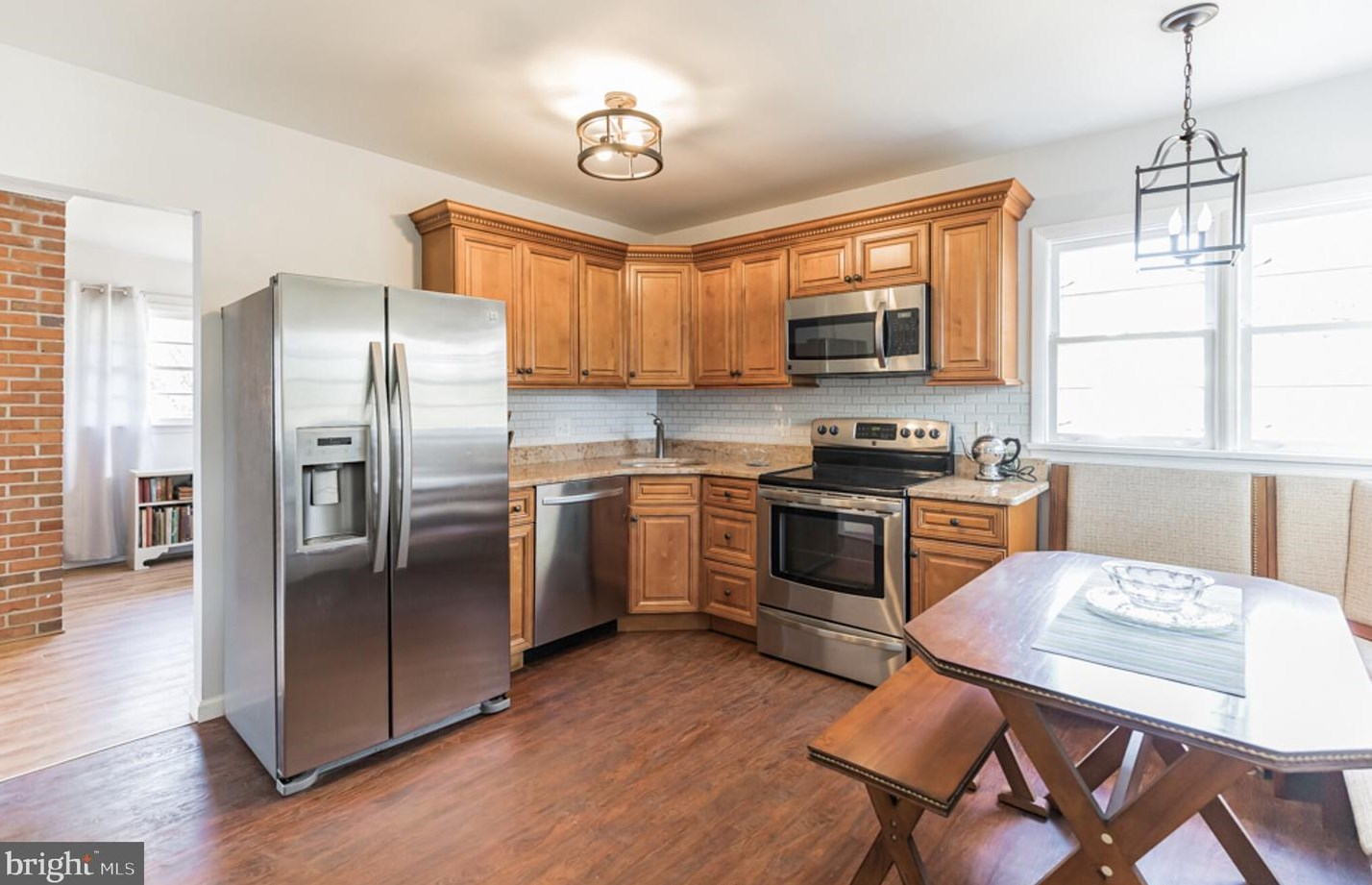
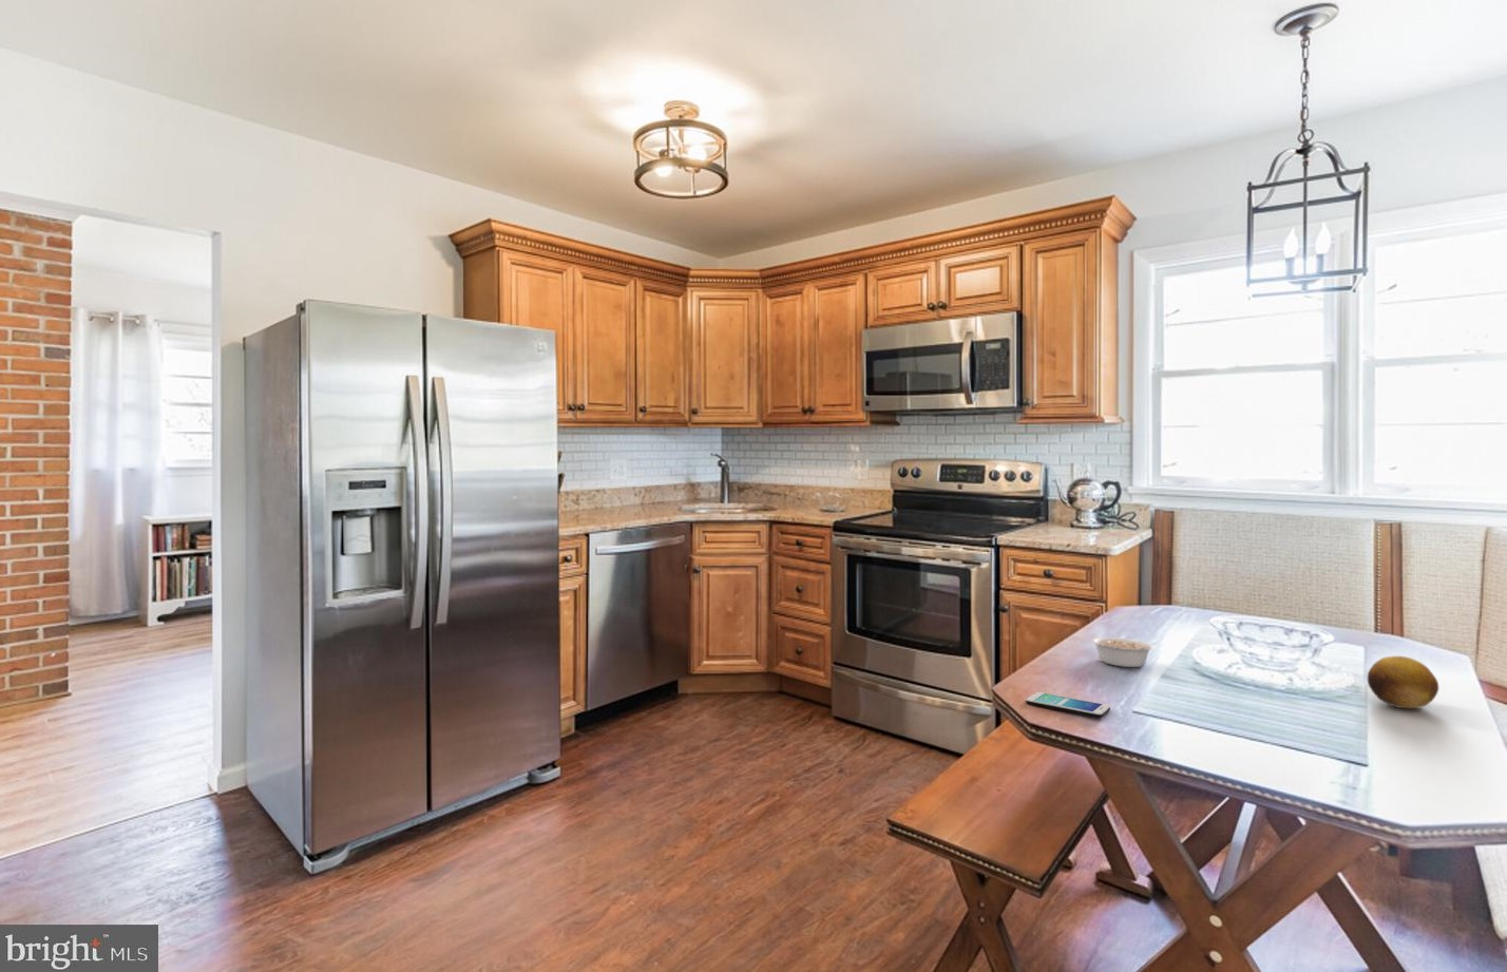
+ smartphone [1025,691,1112,718]
+ fruit [1366,656,1440,710]
+ legume [1090,636,1156,668]
